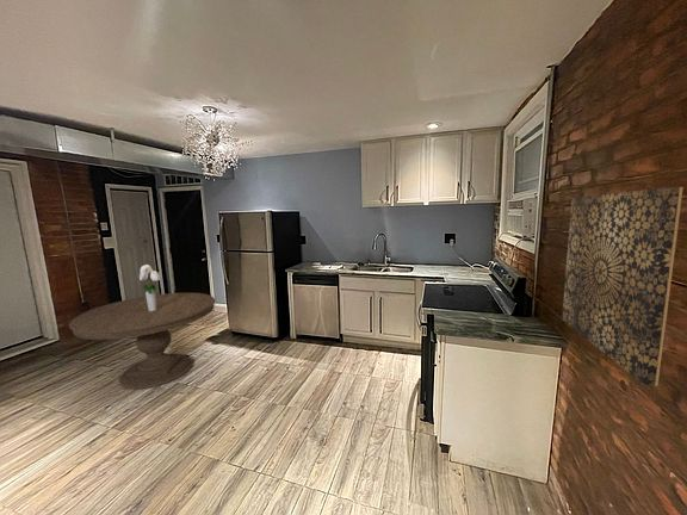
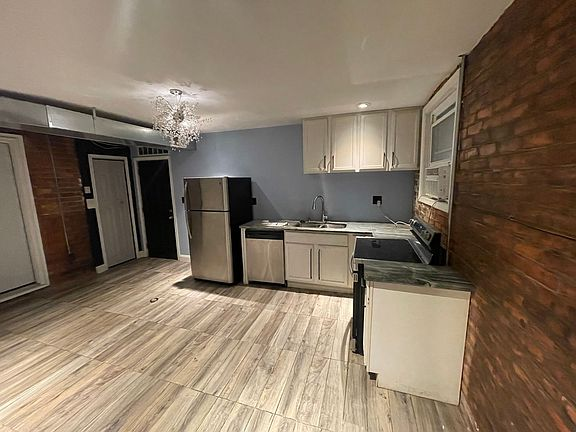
- dining table [68,292,216,390]
- wall art [562,186,685,387]
- bouquet [138,263,162,311]
